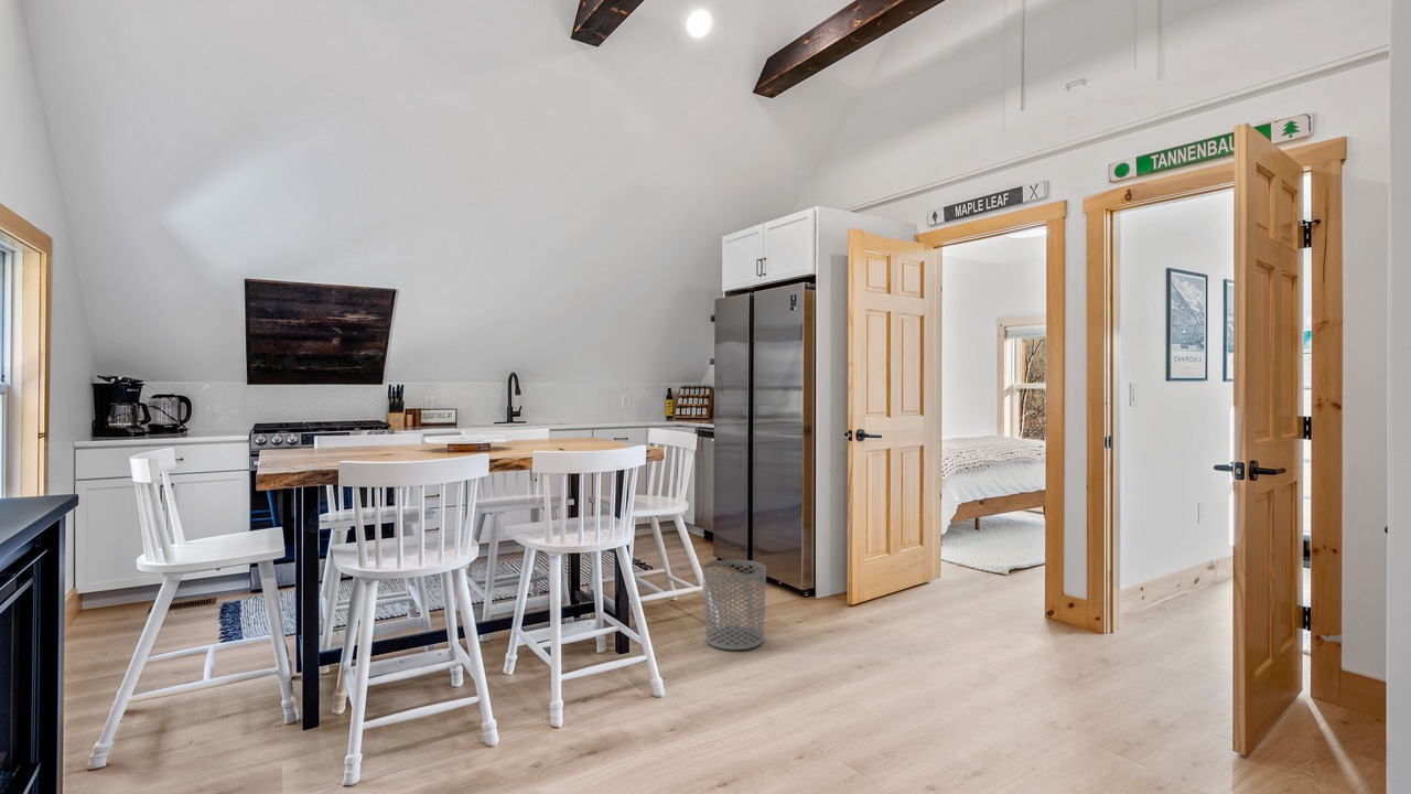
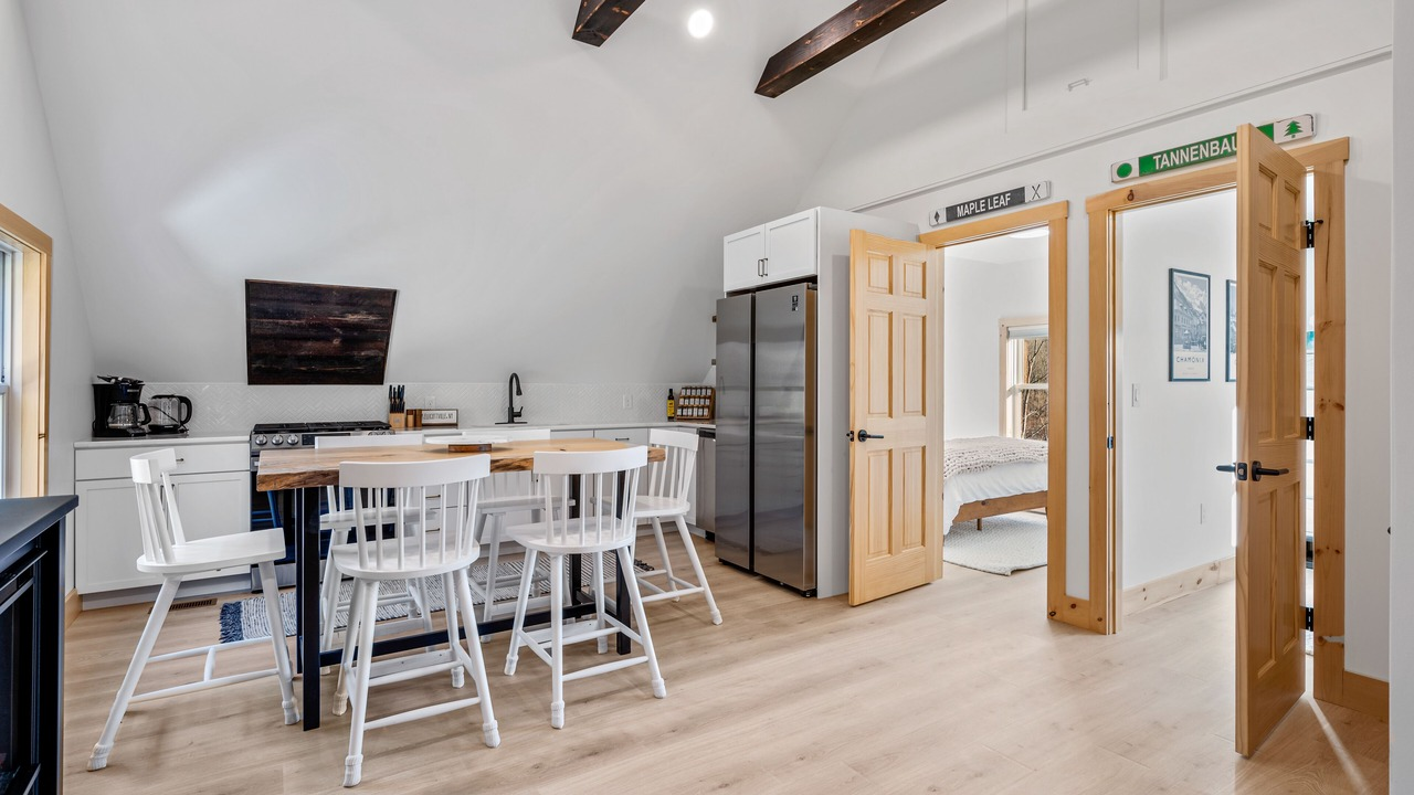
- waste bin [701,558,767,651]
